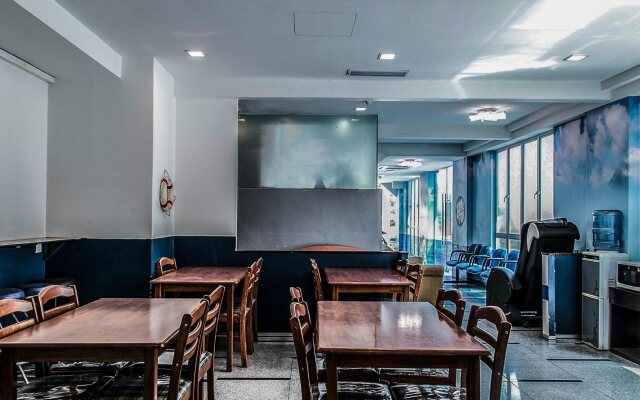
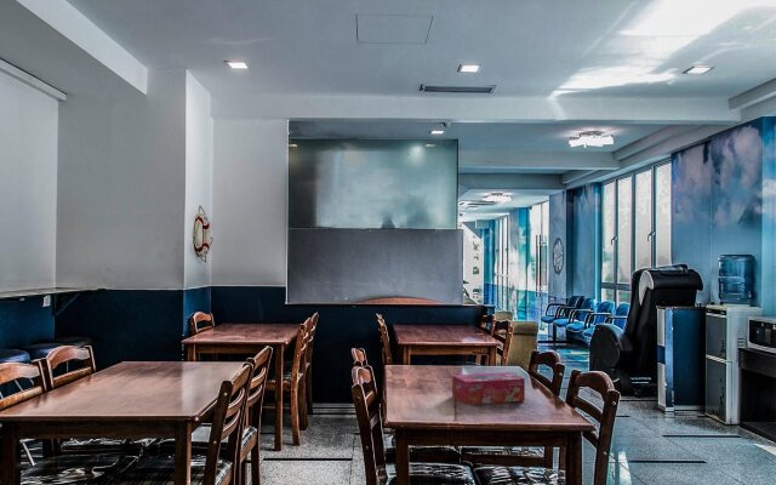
+ tissue box [451,371,526,405]
